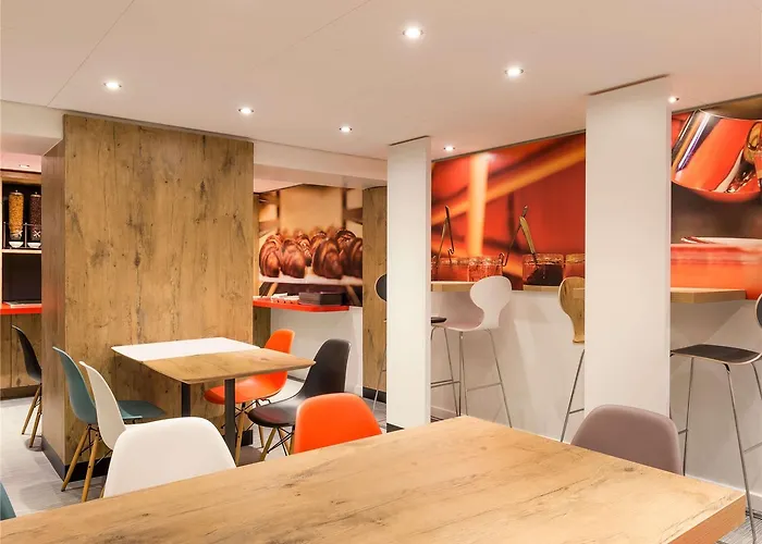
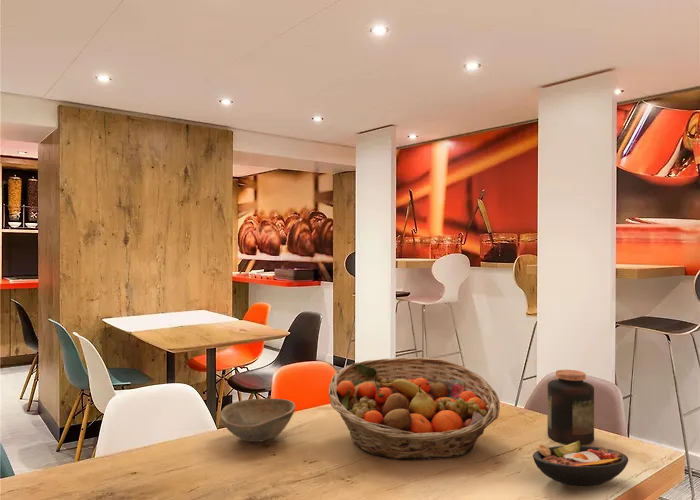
+ fruit basket [328,356,501,461]
+ jar [547,369,595,446]
+ bowl [219,397,296,443]
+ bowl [532,441,629,488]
